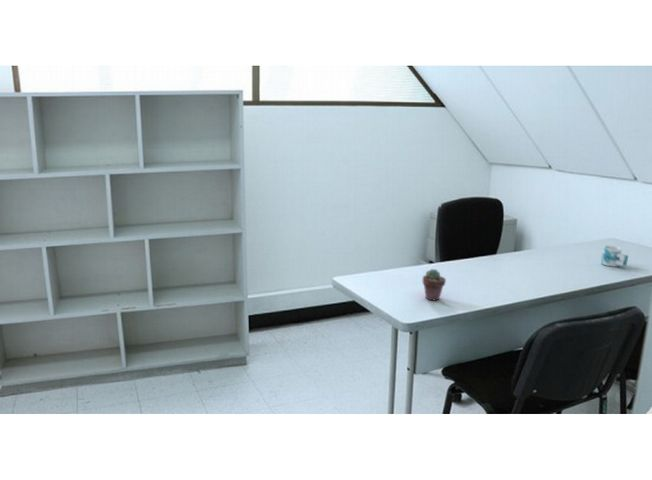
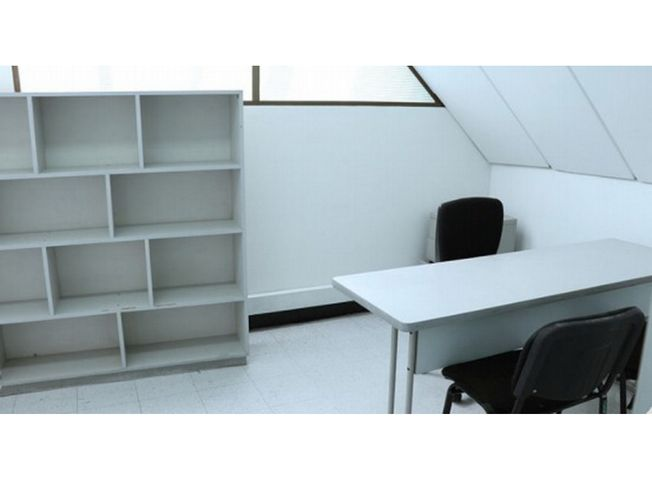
- mug [600,245,629,268]
- potted succulent [422,268,447,302]
